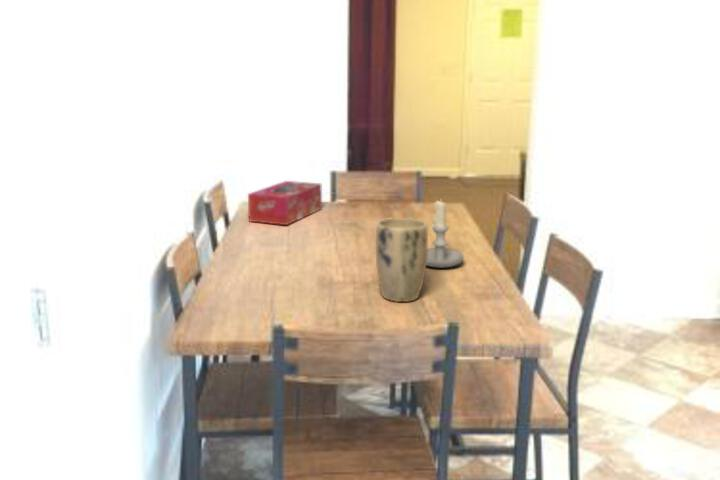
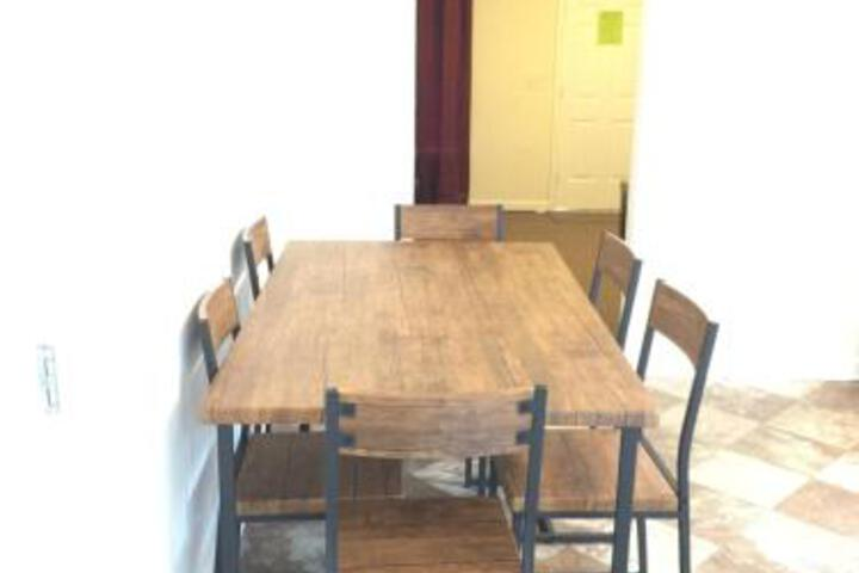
- plant pot [375,217,429,303]
- tissue box [247,180,323,226]
- candle [426,198,465,269]
